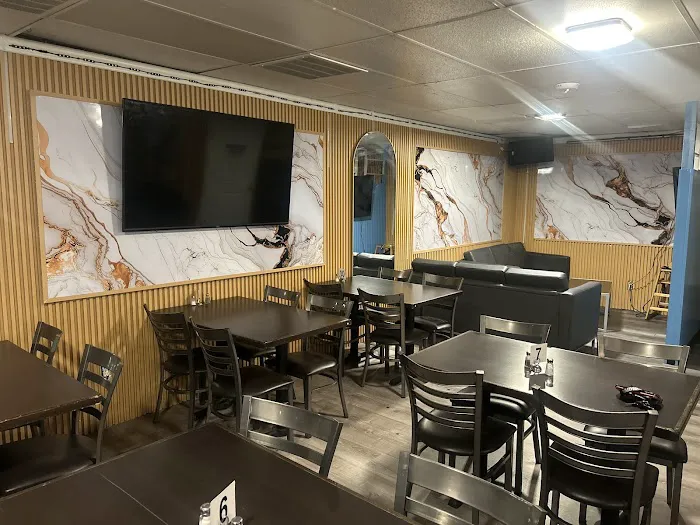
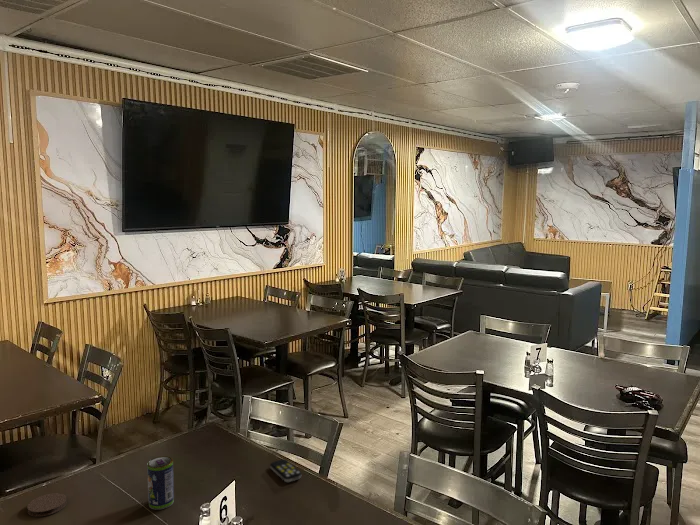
+ remote control [269,458,302,483]
+ coaster [27,492,68,517]
+ beverage can [146,455,175,511]
